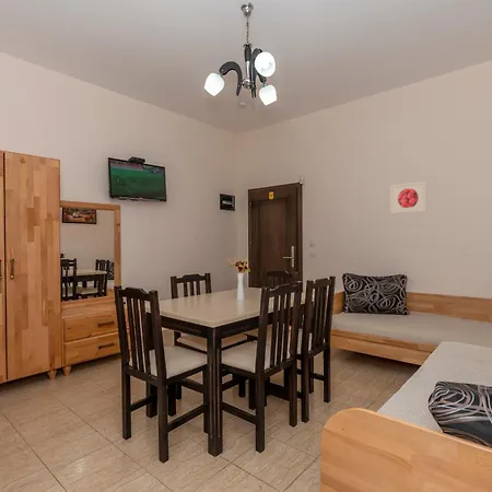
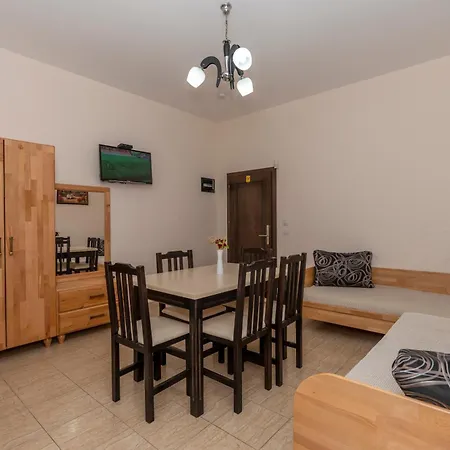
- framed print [389,180,427,215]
